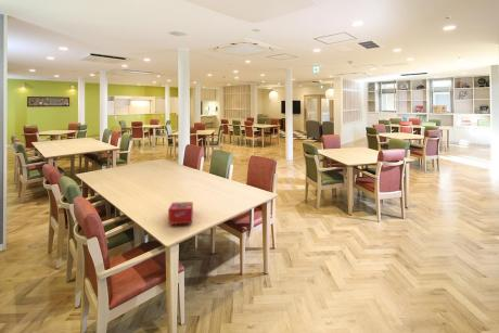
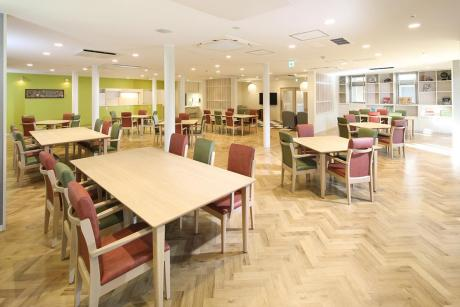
- tissue box [167,201,194,226]
